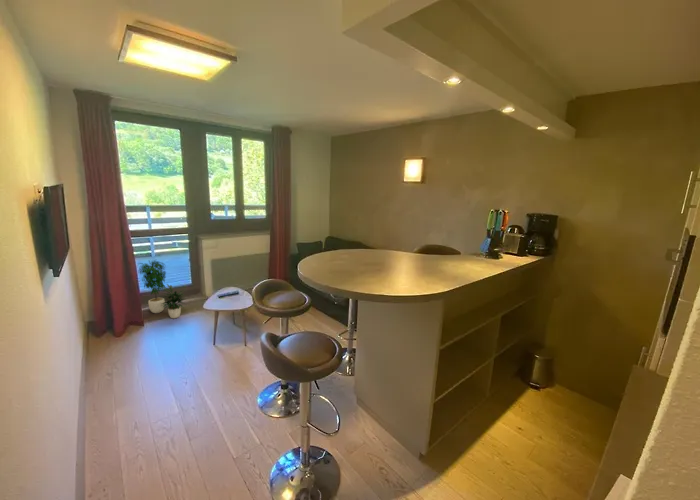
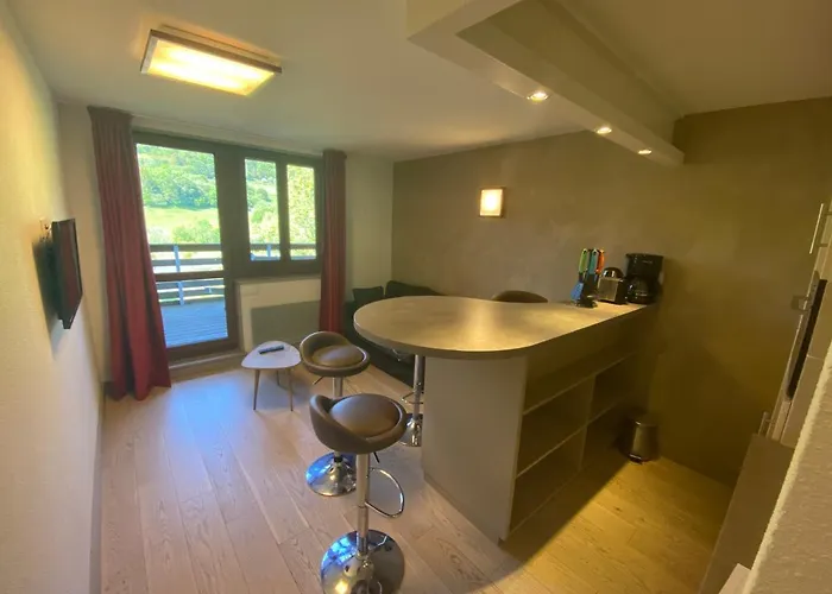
- potted plant [136,257,187,319]
